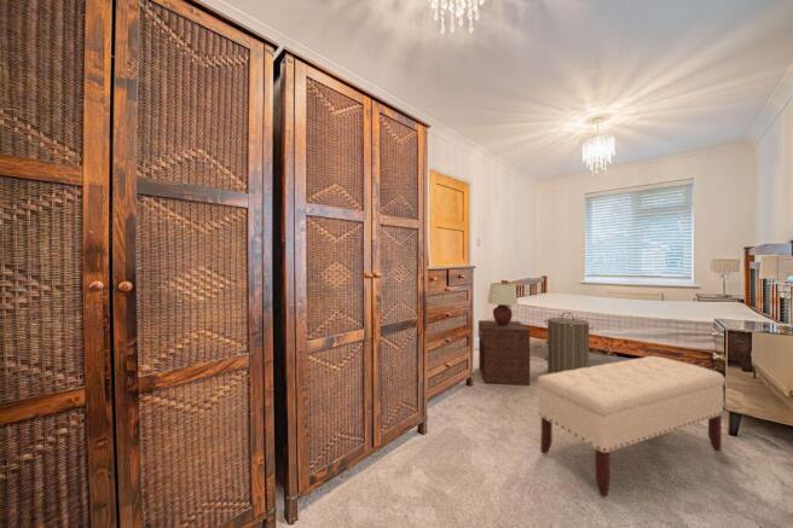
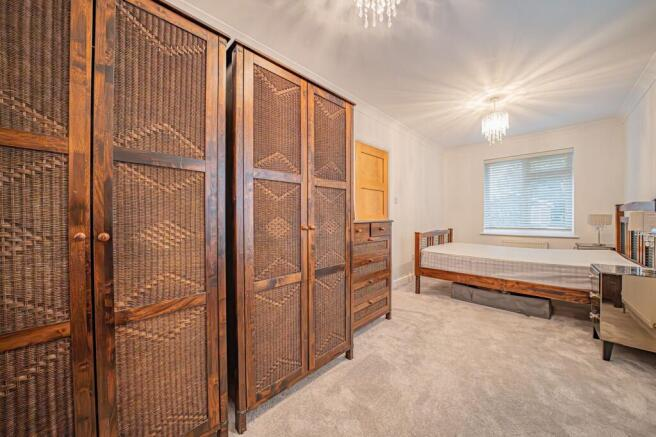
- laundry hamper [543,311,595,373]
- table lamp [486,282,519,325]
- nightstand [477,319,531,387]
- bench [537,355,727,498]
